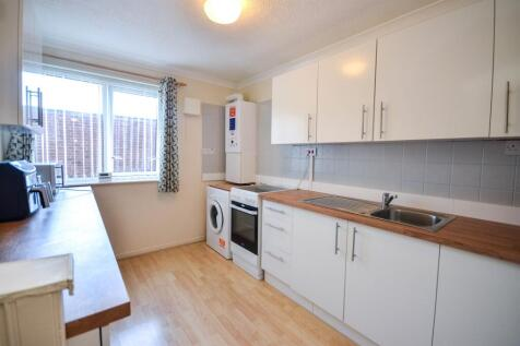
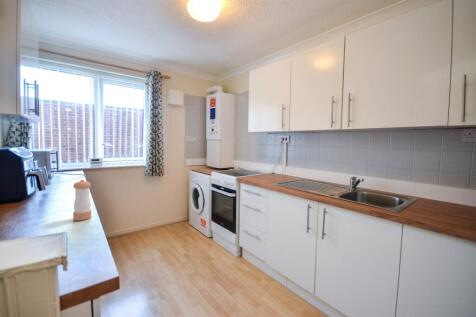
+ pepper shaker [72,179,92,221]
